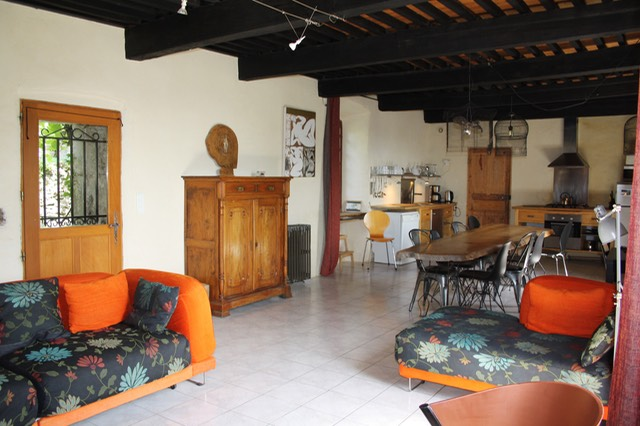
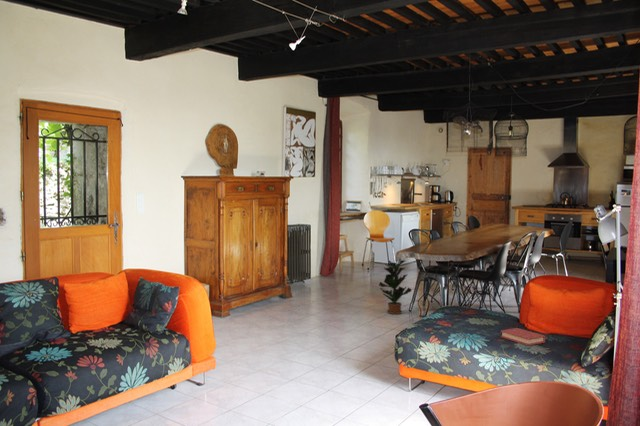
+ potted plant [378,259,413,315]
+ book [500,327,546,346]
